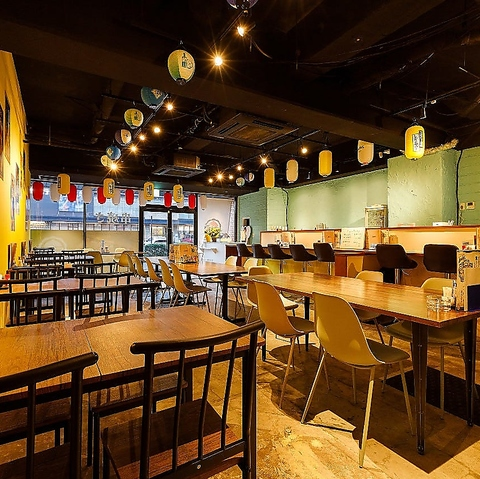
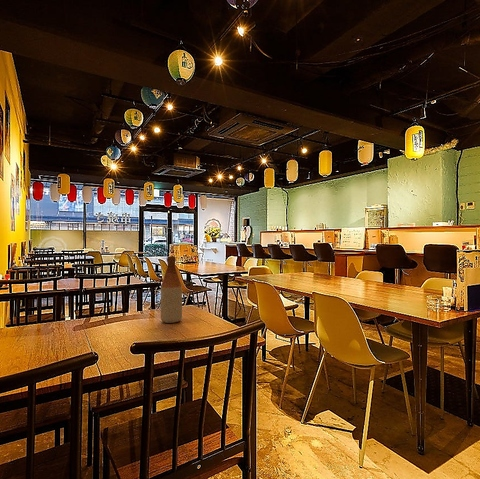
+ beer bottle [160,256,183,324]
